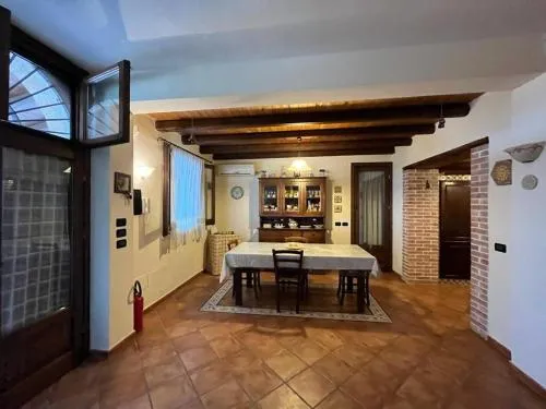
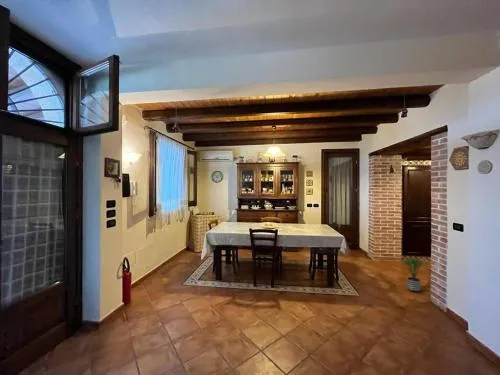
+ potted plant [400,256,428,293]
